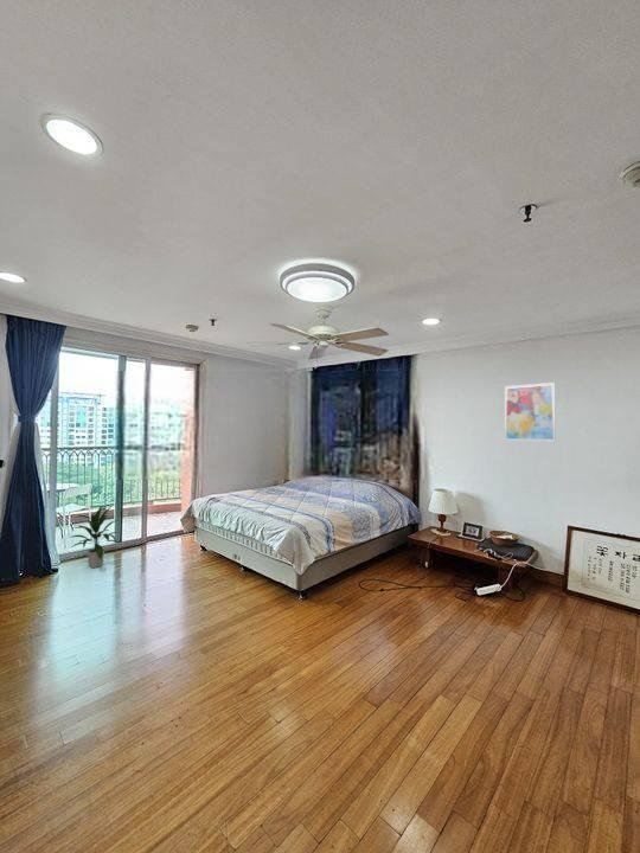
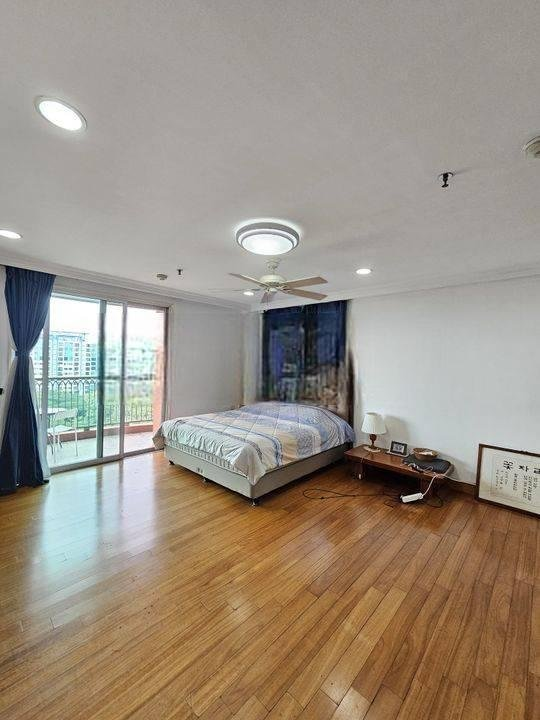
- indoor plant [68,505,121,570]
- wall art [504,381,556,442]
